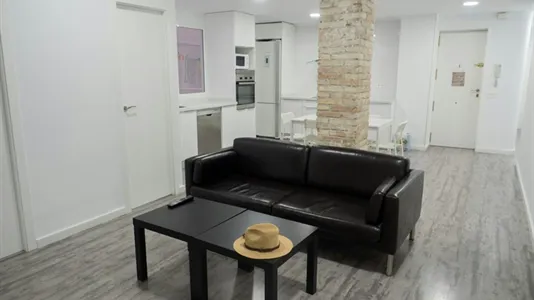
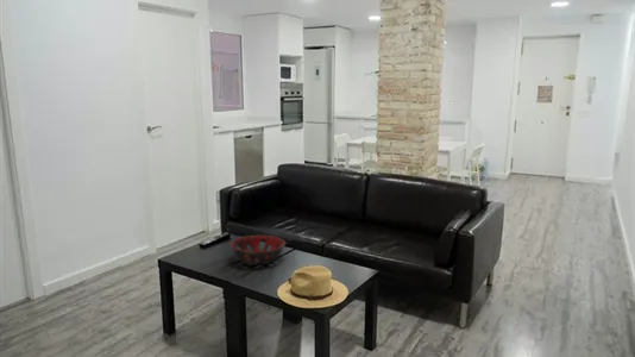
+ decorative bowl [228,234,287,267]
